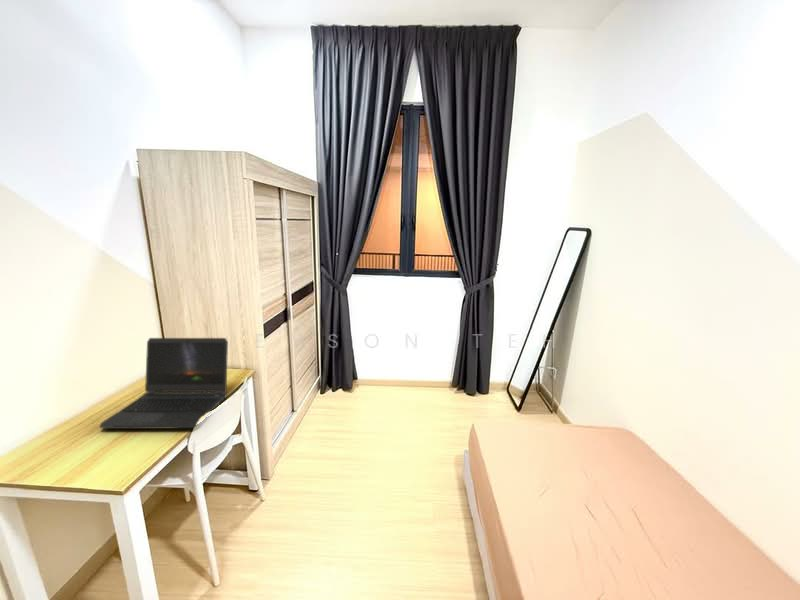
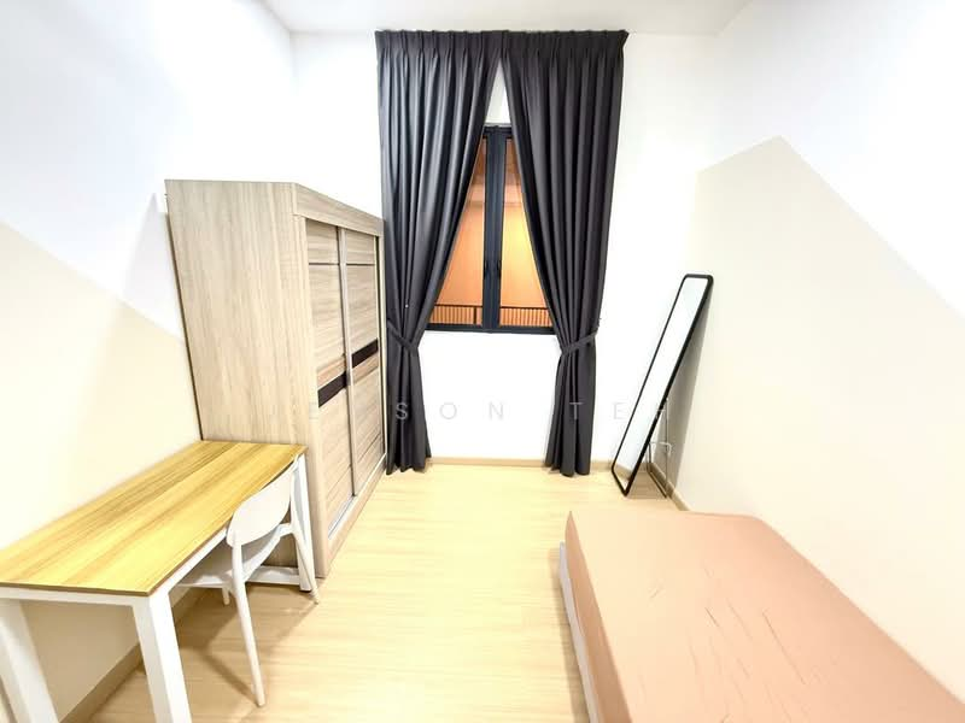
- laptop computer [99,337,229,430]
